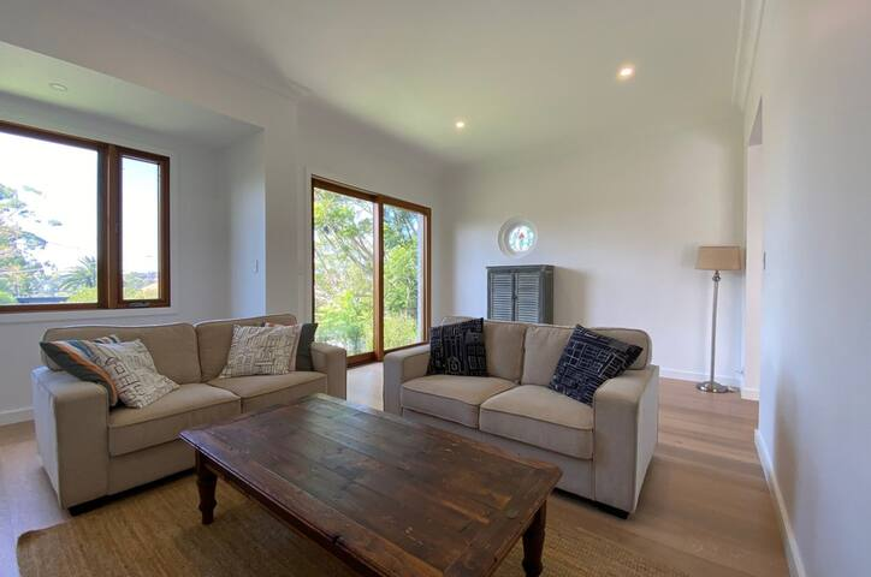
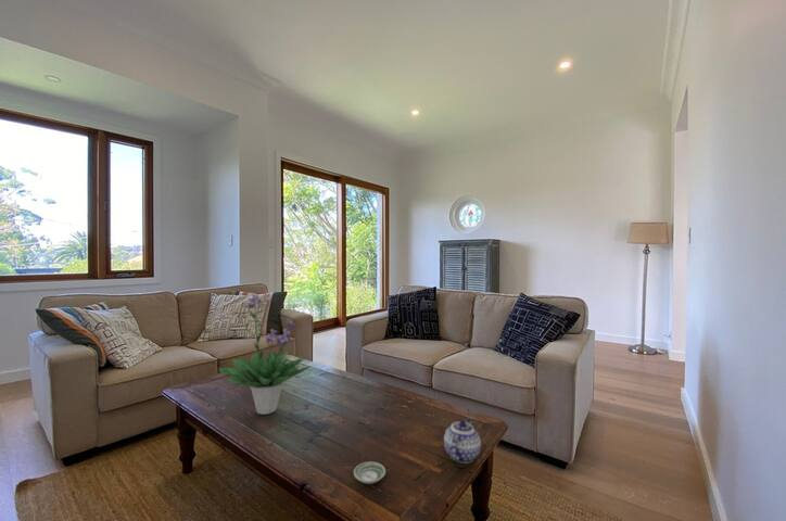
+ potted plant [217,293,313,416]
+ saucer [353,460,386,485]
+ teapot [443,417,482,465]
